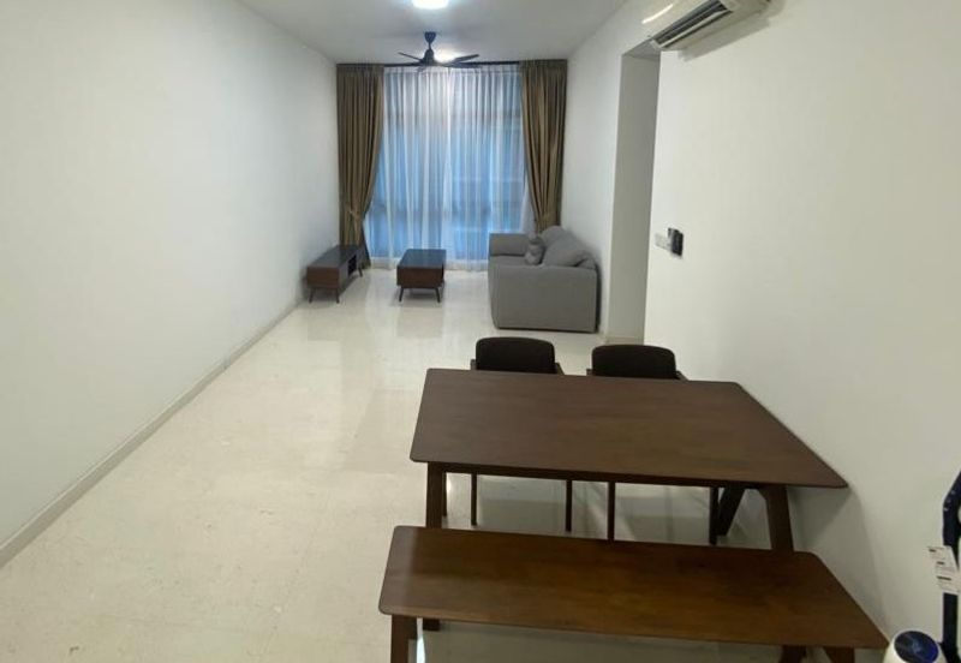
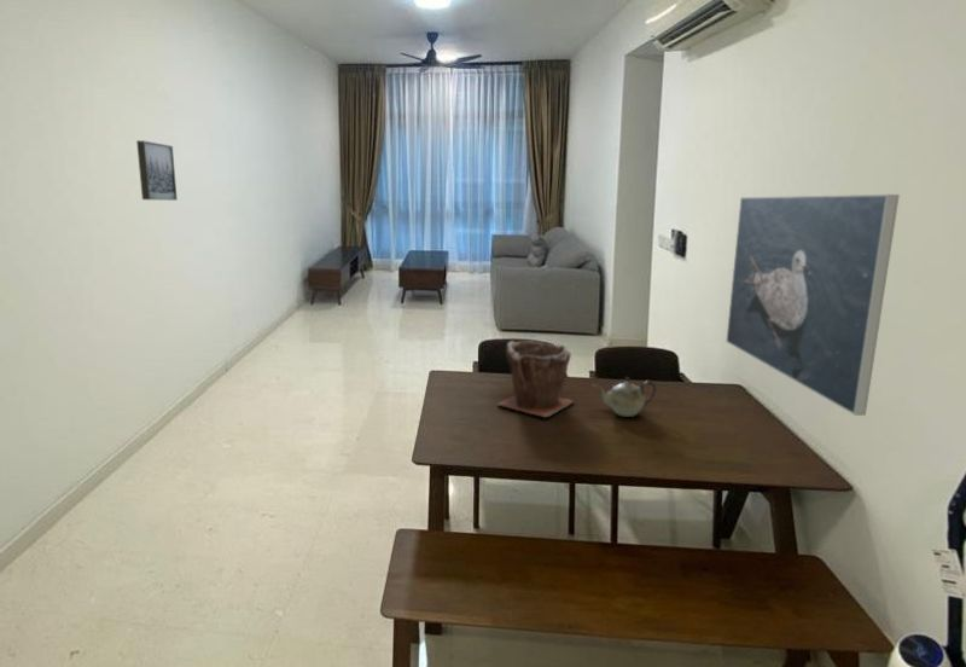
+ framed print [724,193,901,417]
+ teapot [592,376,657,418]
+ plant pot [496,340,575,418]
+ wall art [135,139,179,202]
